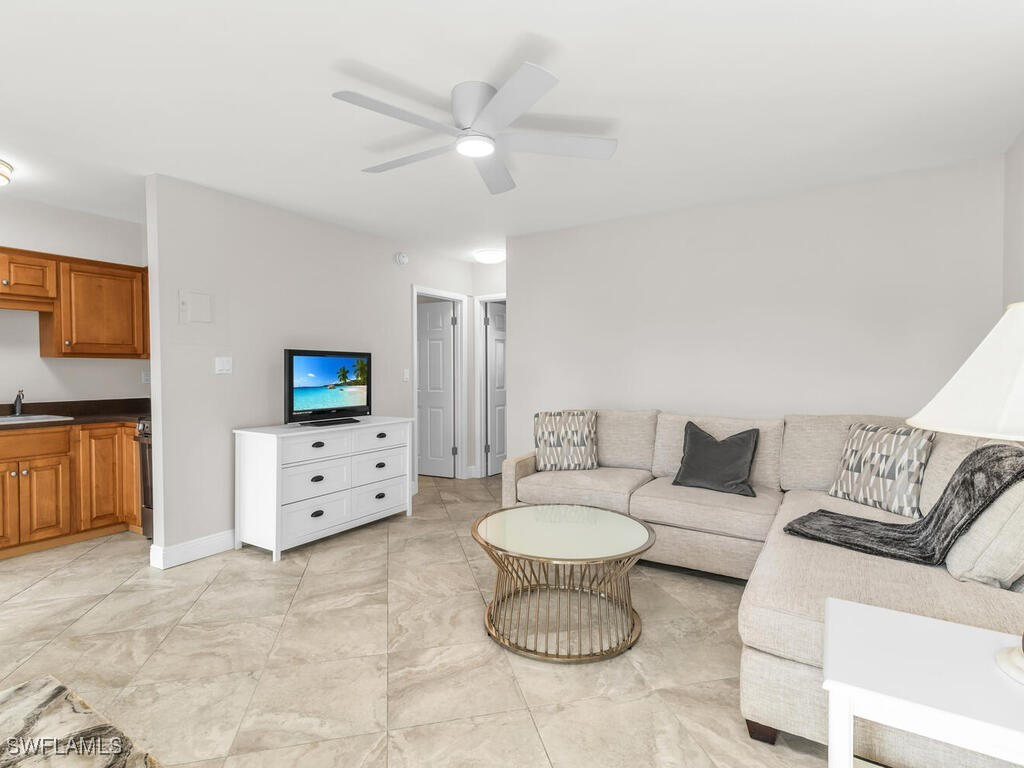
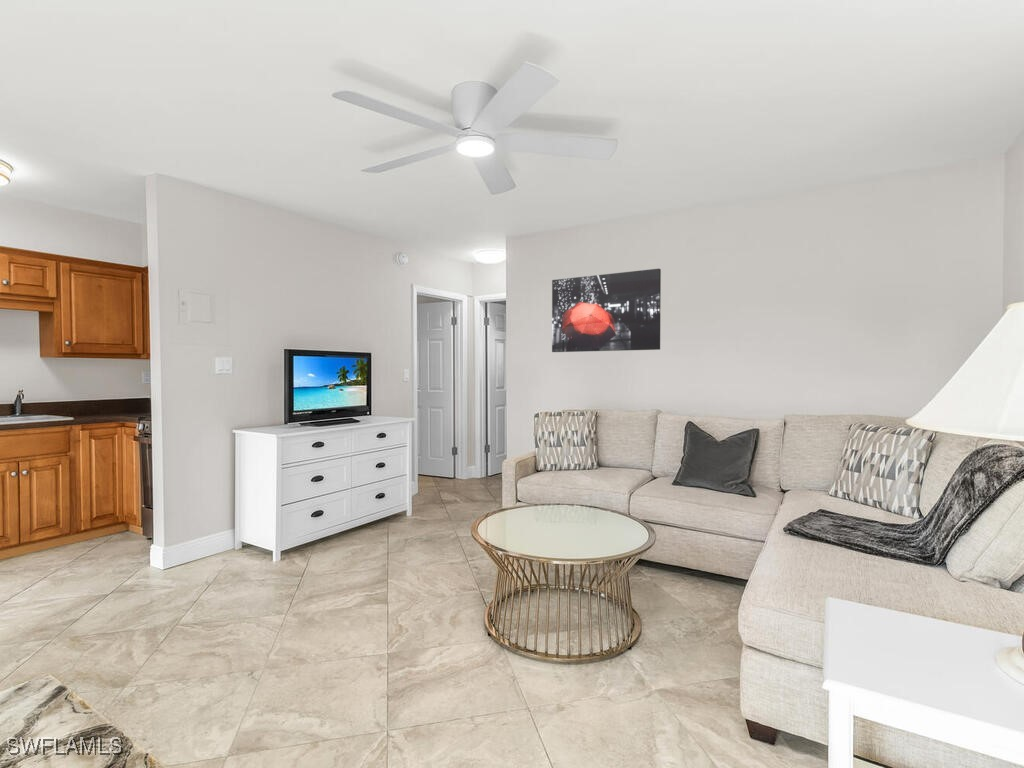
+ wall art [551,268,662,353]
